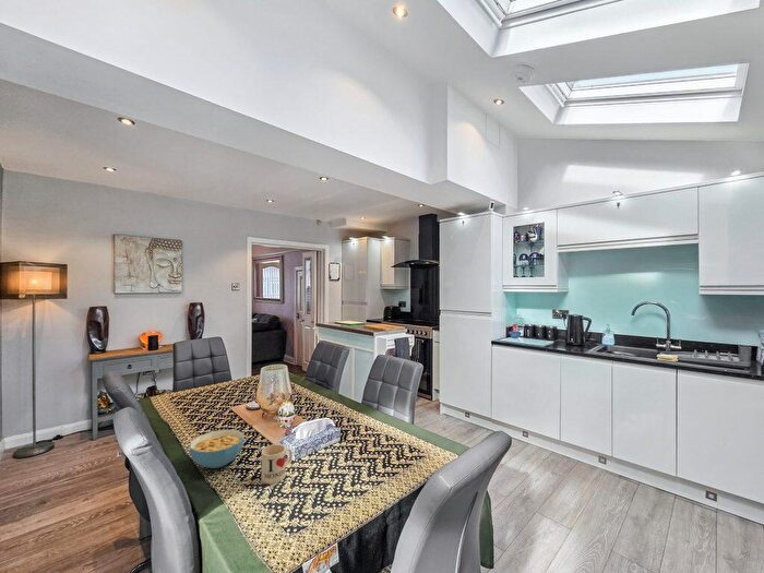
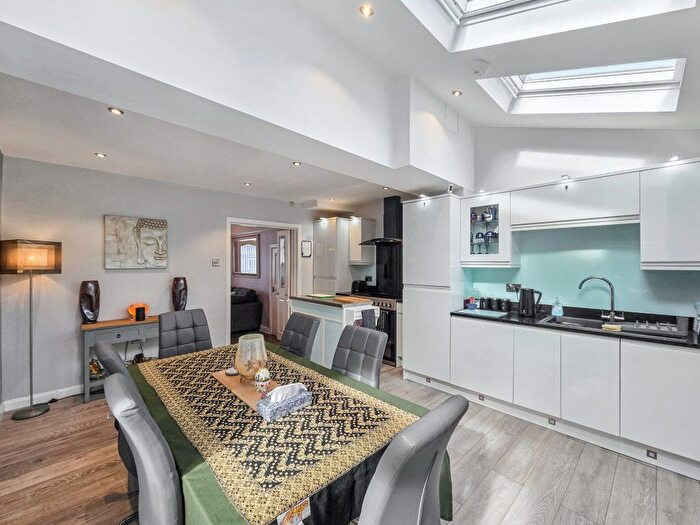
- cereal bowl [189,429,246,469]
- mug [261,443,294,485]
